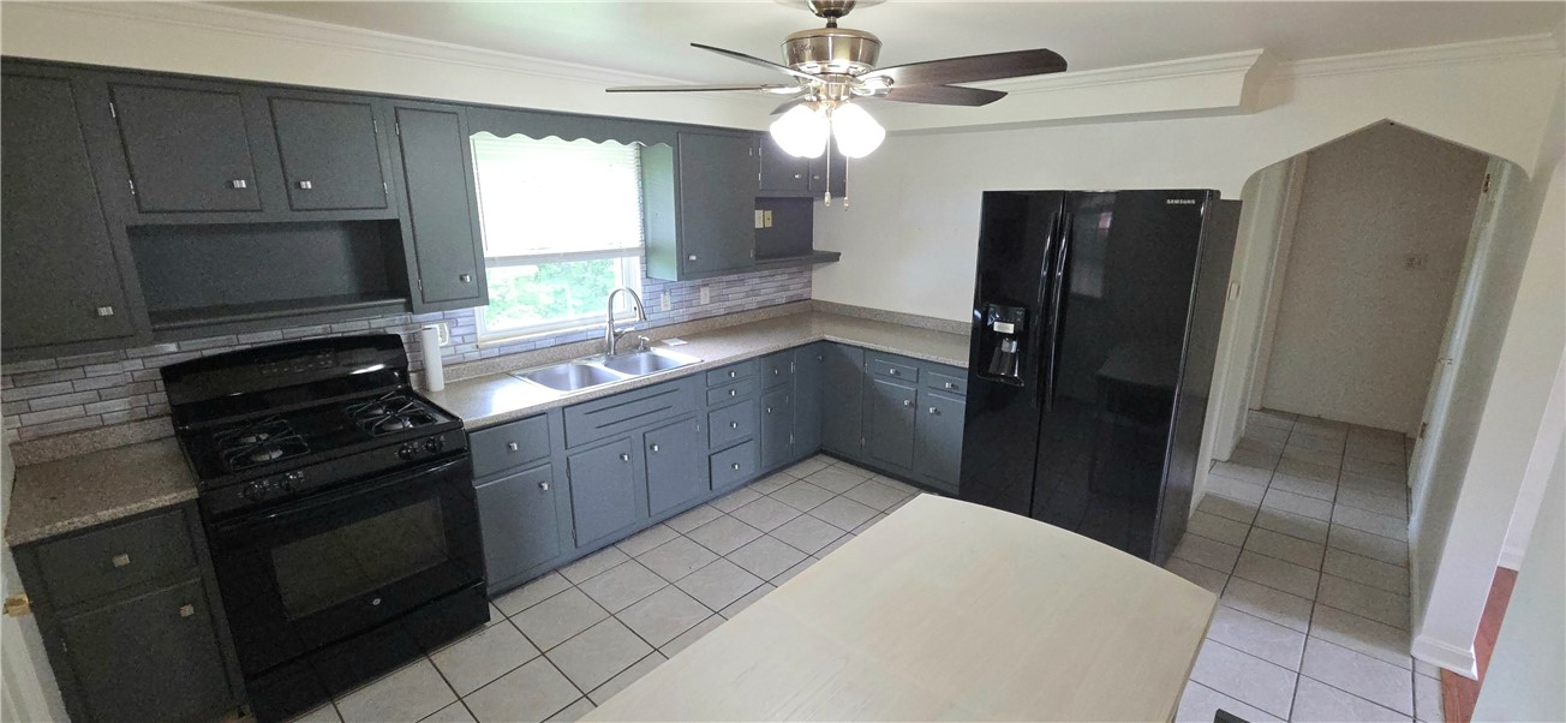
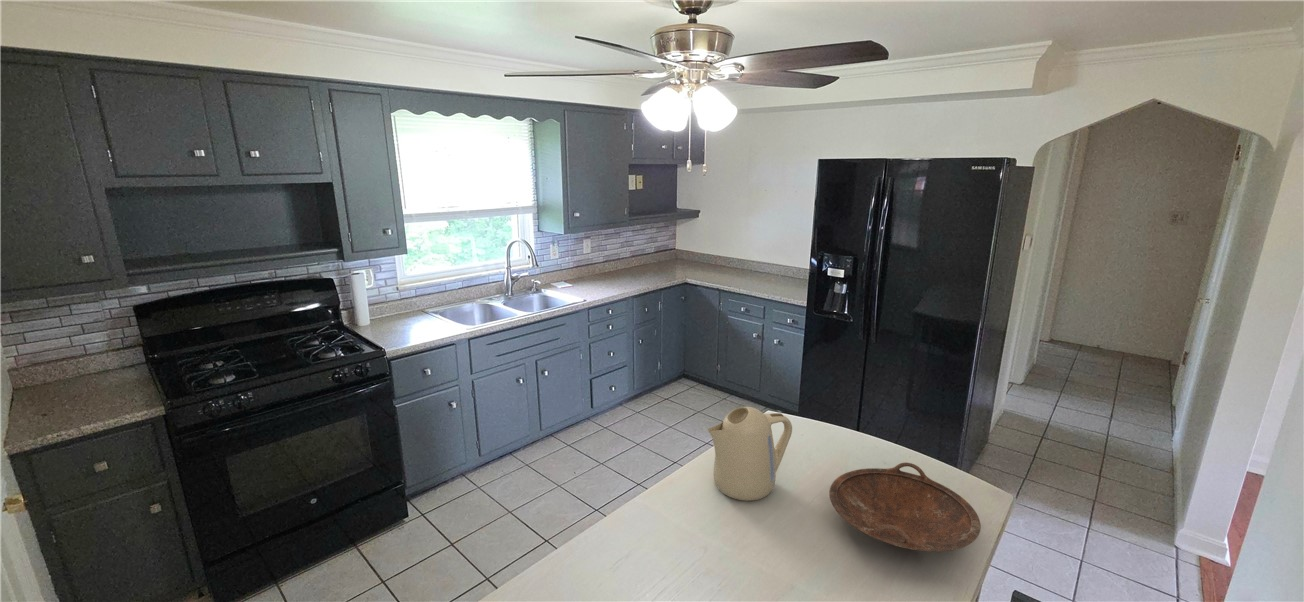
+ bowl [828,462,982,553]
+ kettle [707,406,793,502]
